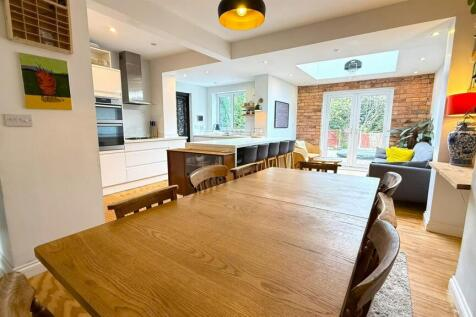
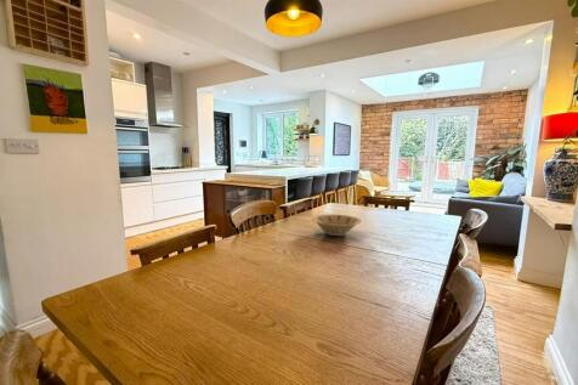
+ bowl [311,214,362,237]
